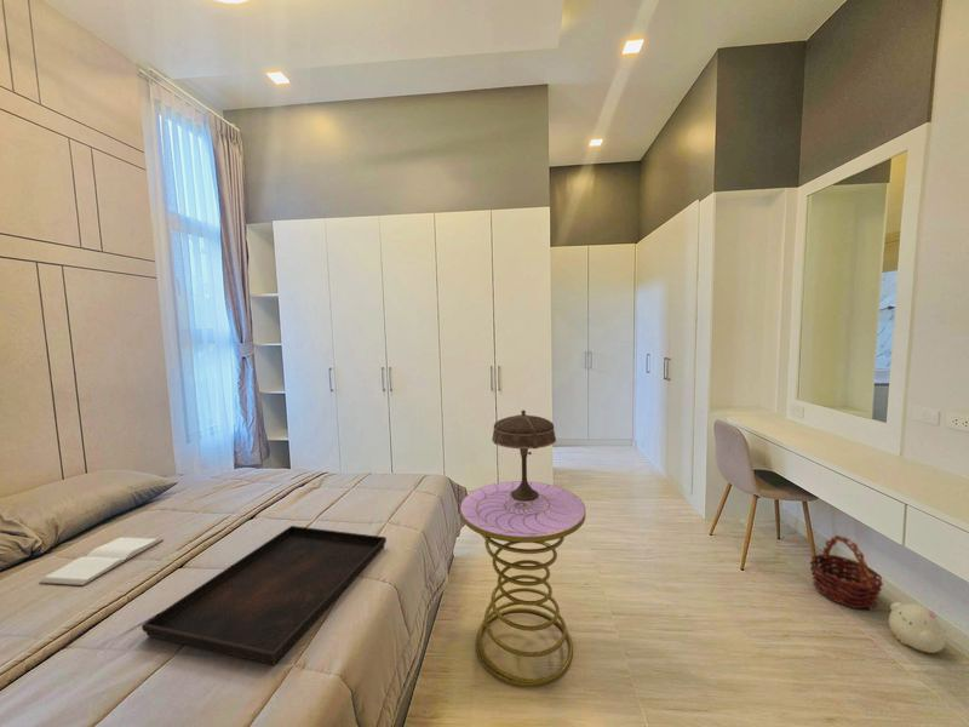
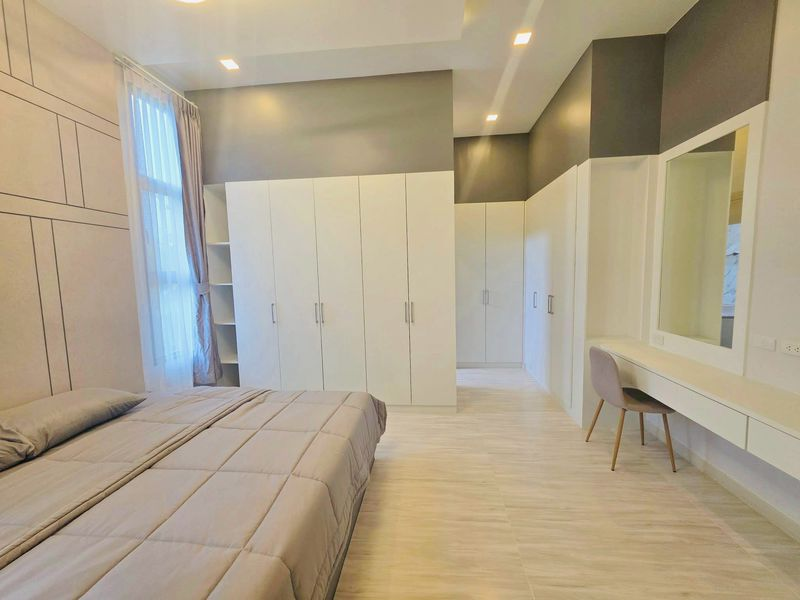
- book [38,537,165,586]
- plush toy [888,601,947,654]
- serving tray [141,525,388,665]
- side table [459,480,586,688]
- basket [809,534,884,611]
- table lamp [491,408,557,502]
